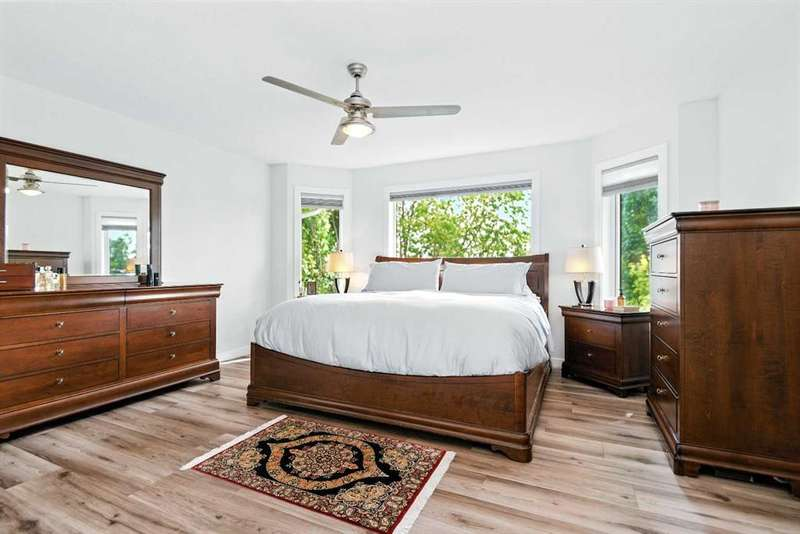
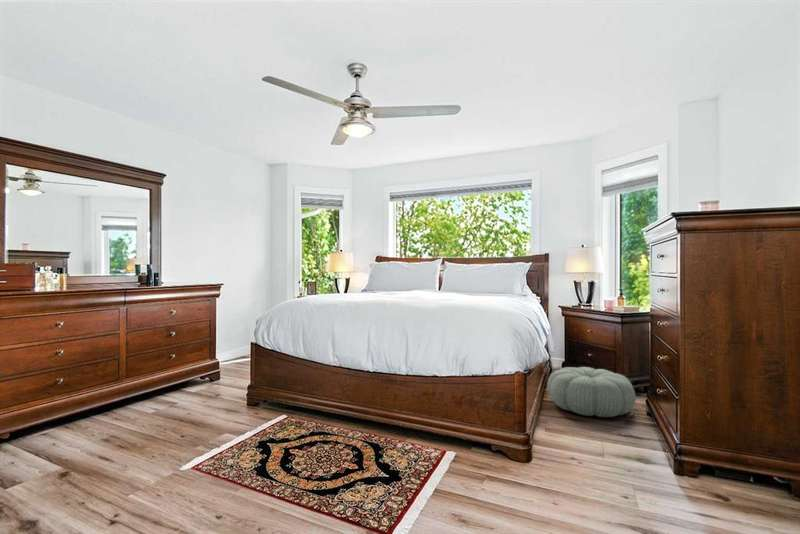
+ pouf [546,366,637,418]
